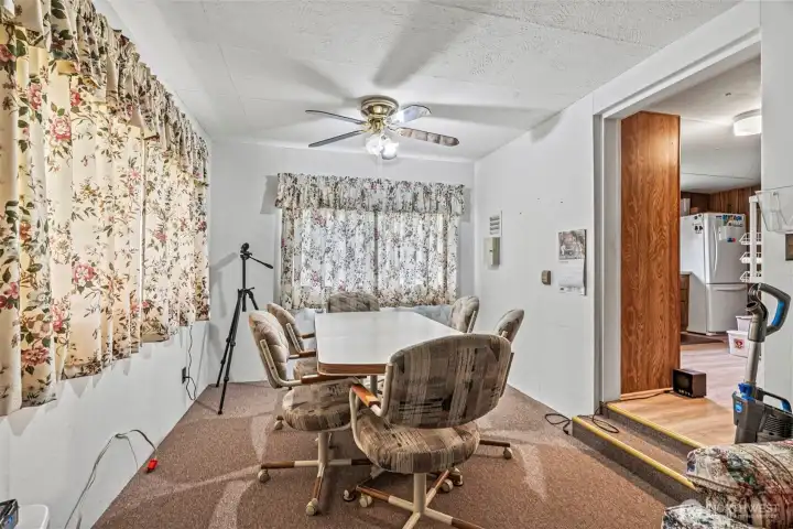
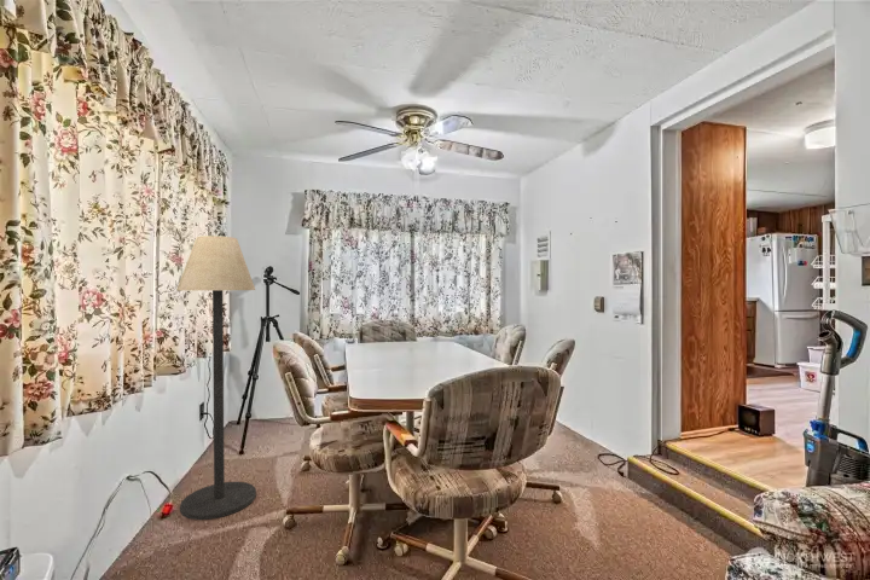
+ floor lamp [175,234,257,521]
